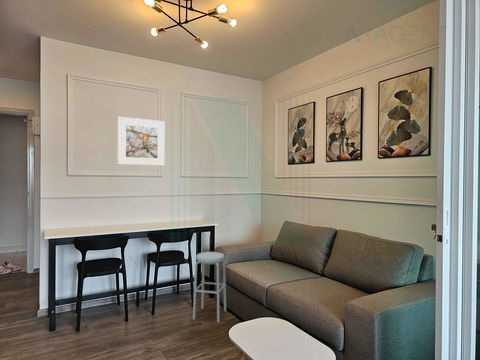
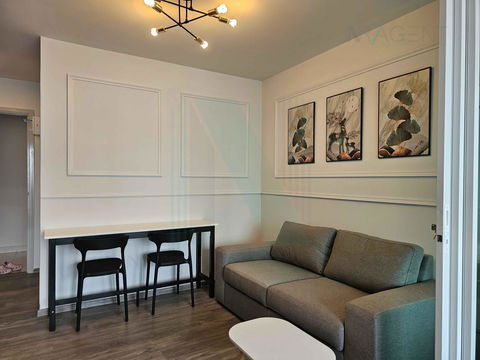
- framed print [117,116,166,167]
- stool [192,251,227,323]
